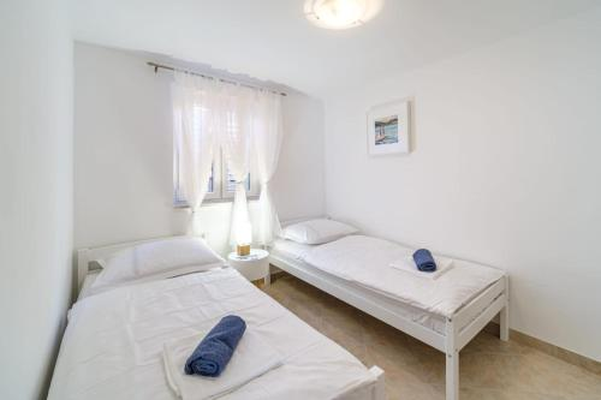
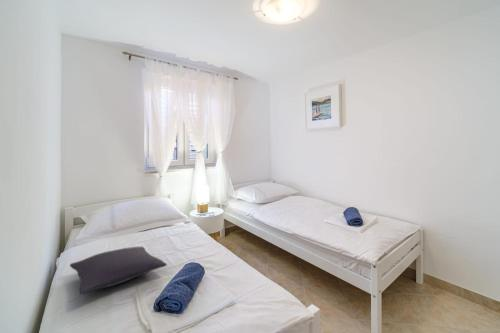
+ pillow [69,246,168,295]
